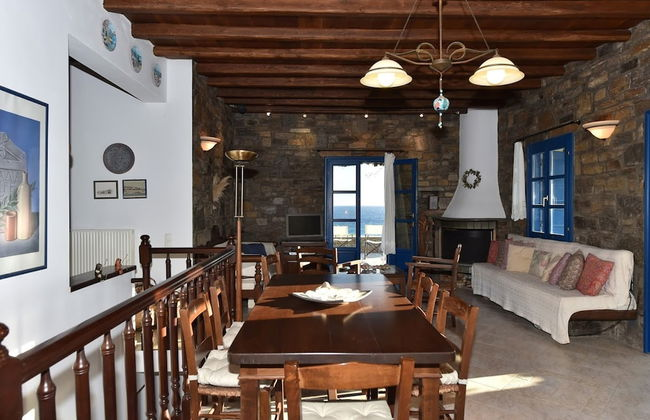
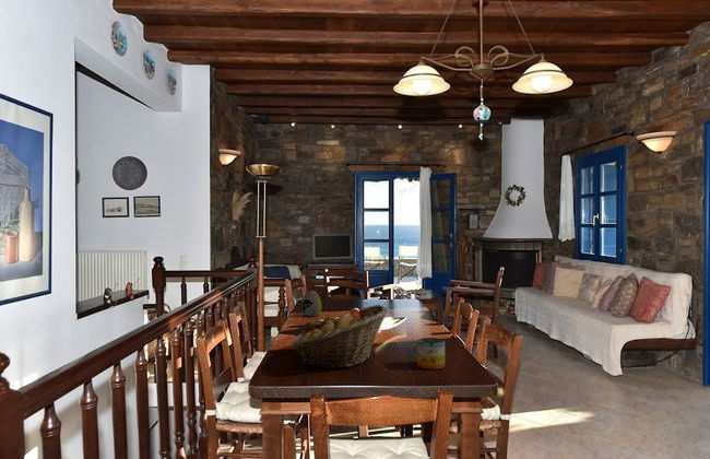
+ fruit basket [291,304,389,370]
+ decorative egg [300,290,323,317]
+ mug [411,337,446,370]
